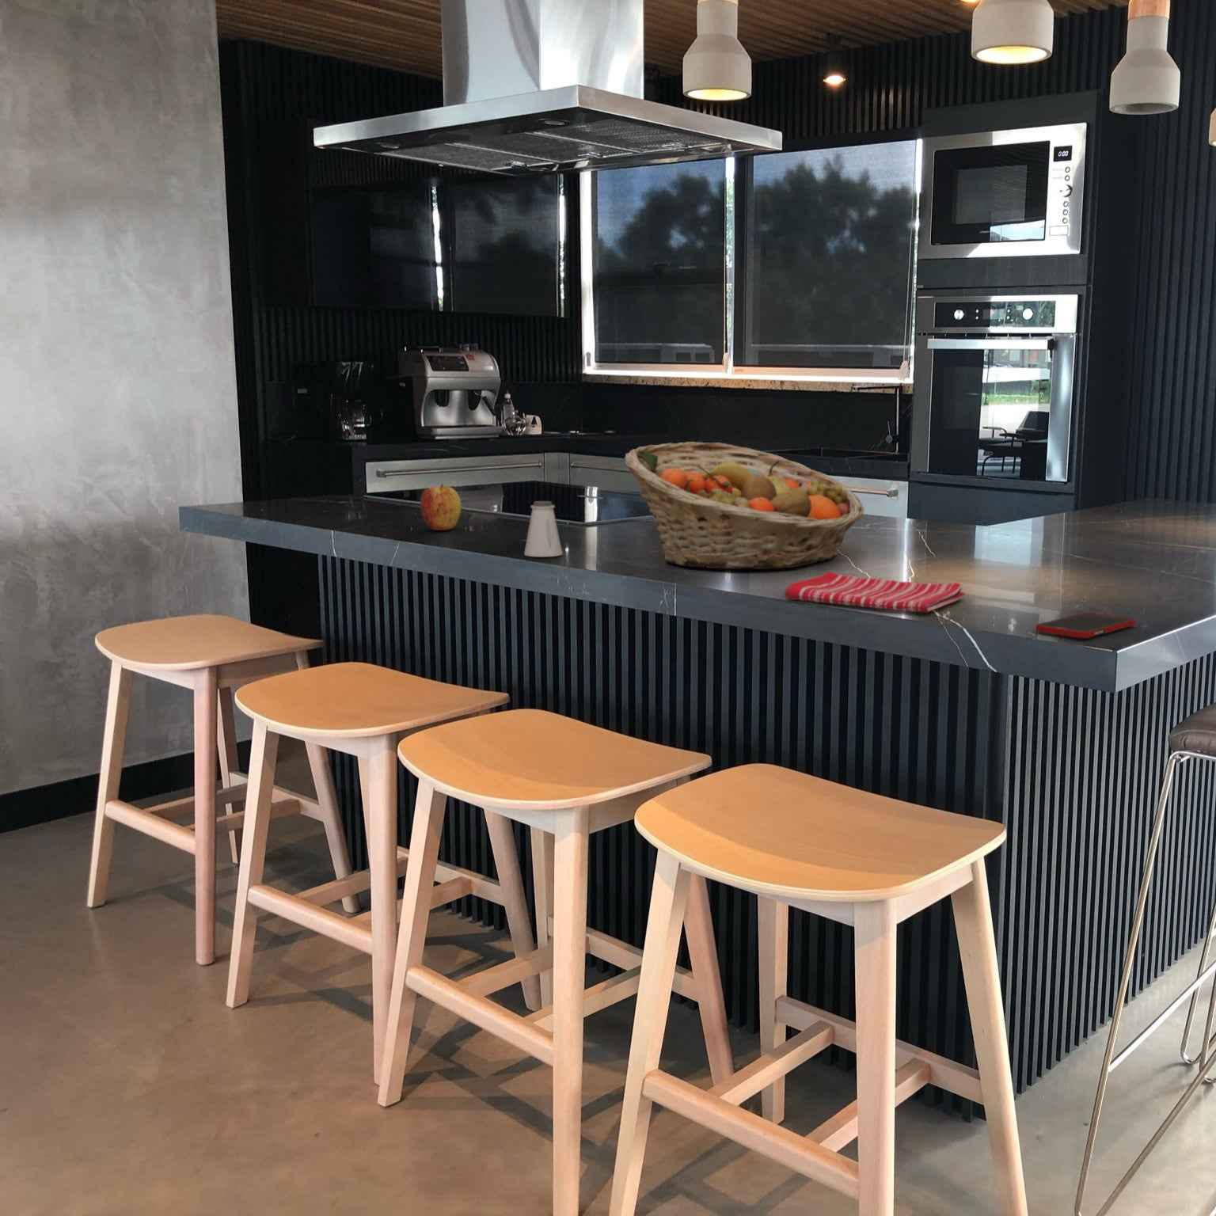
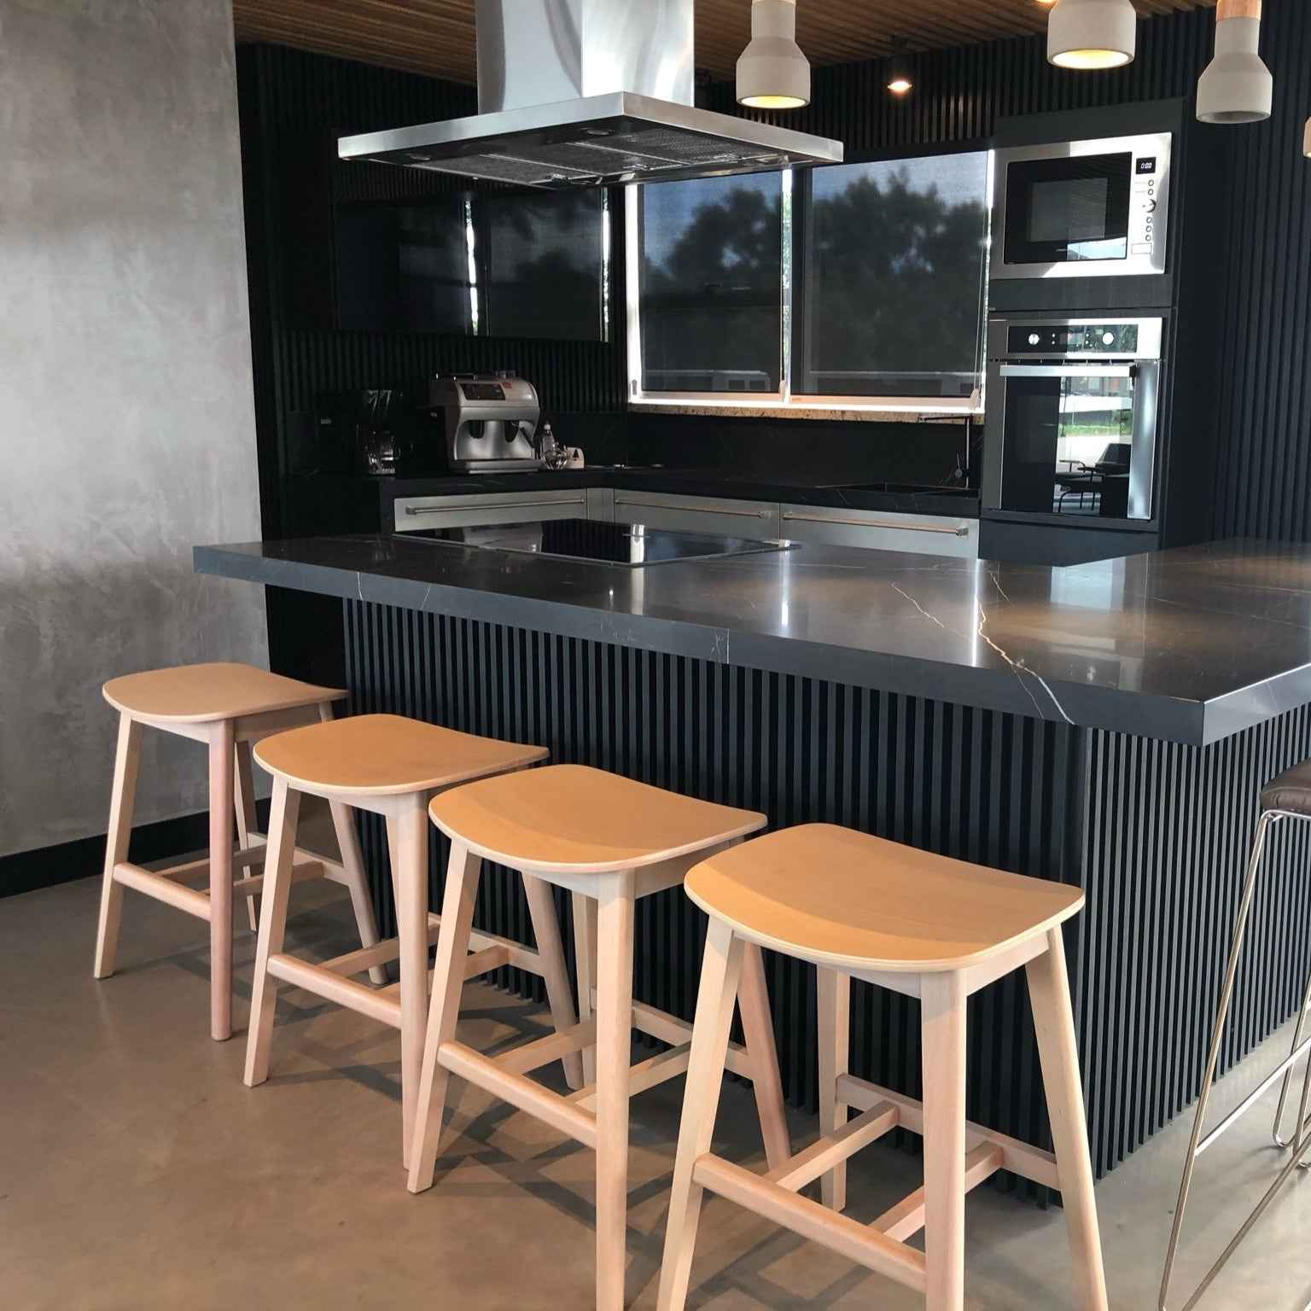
- saltshaker [523,500,563,558]
- cell phone [1034,612,1136,639]
- apple [420,483,462,531]
- dish towel [784,571,965,614]
- fruit basket [624,441,864,570]
